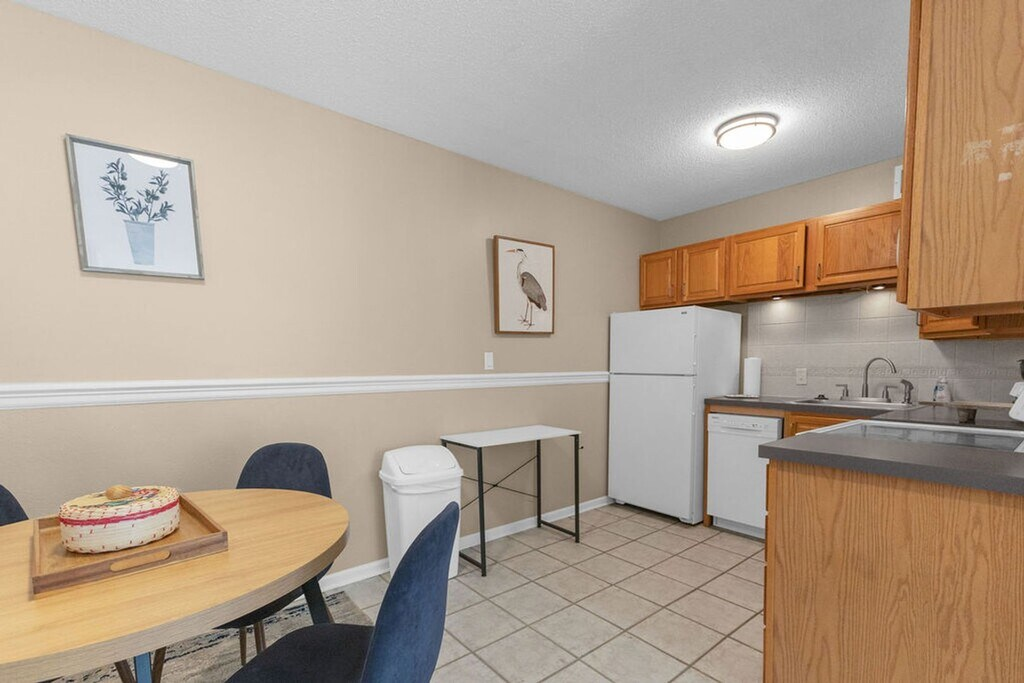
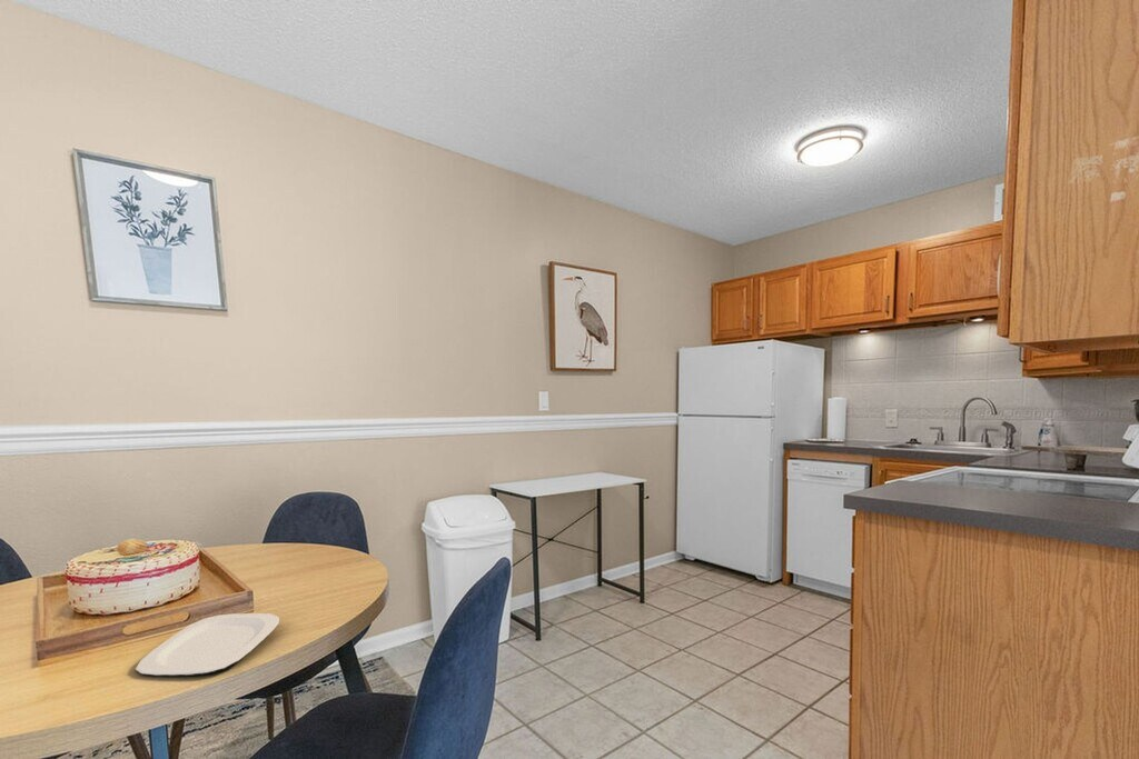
+ plate [135,612,280,677]
